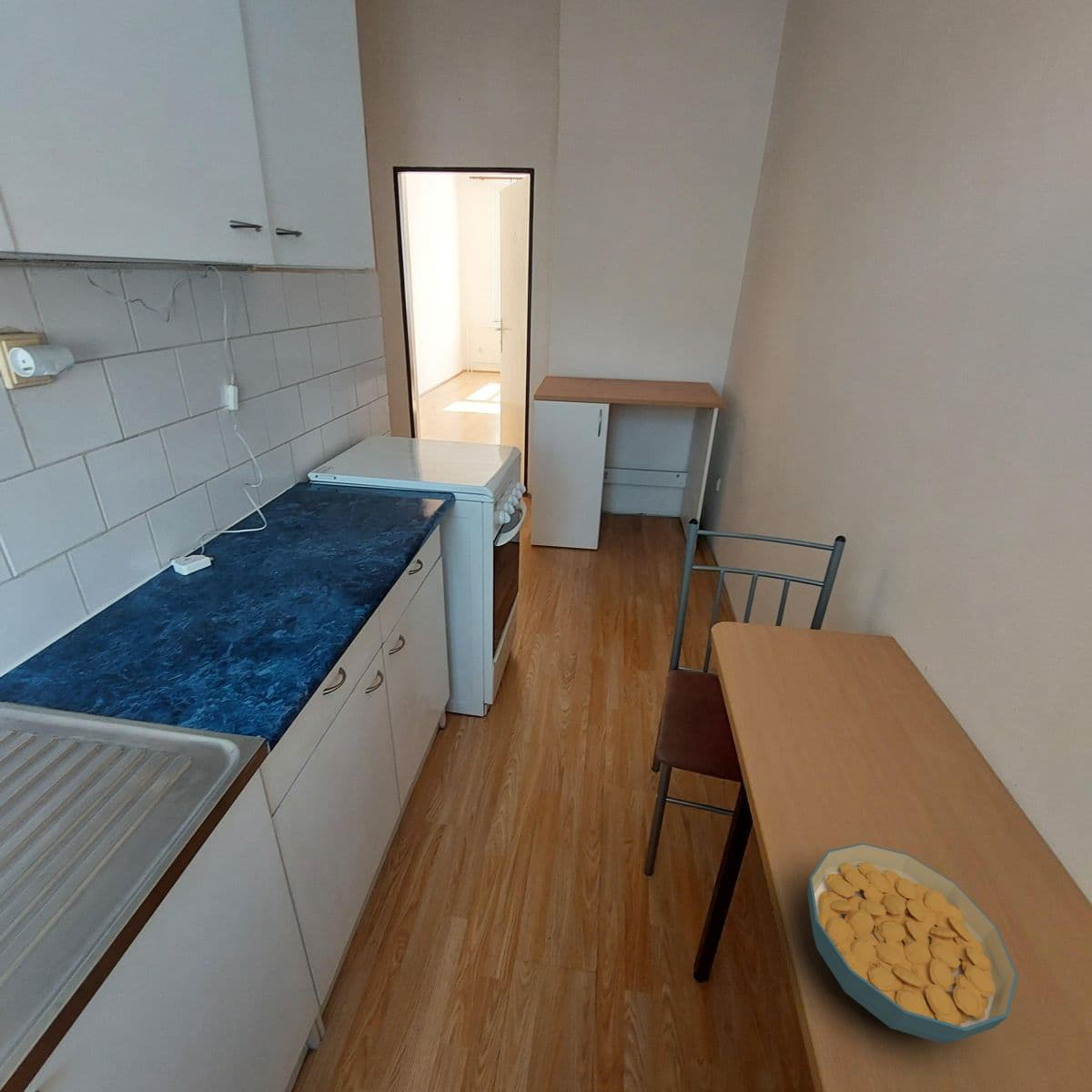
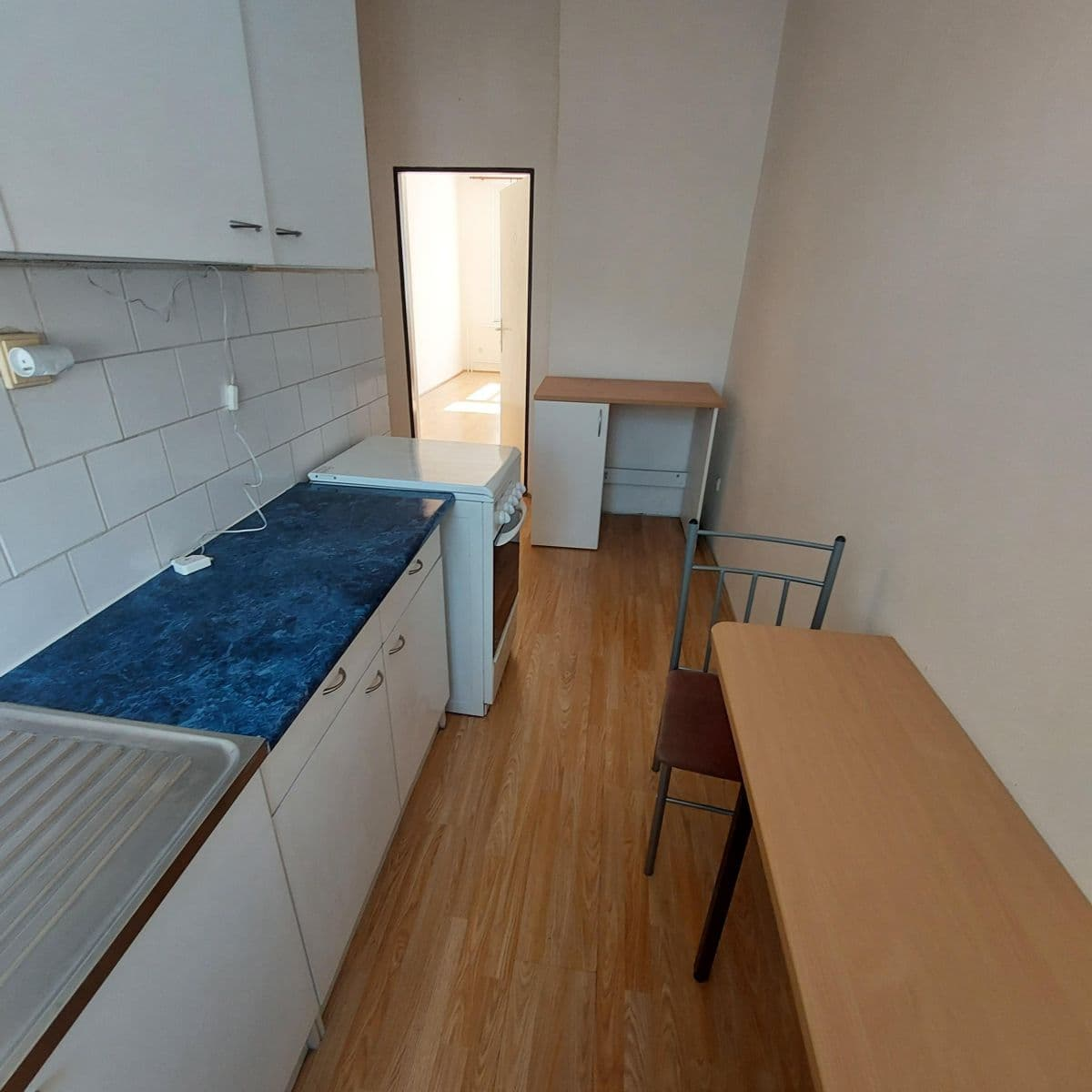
- cereal bowl [806,842,1019,1044]
